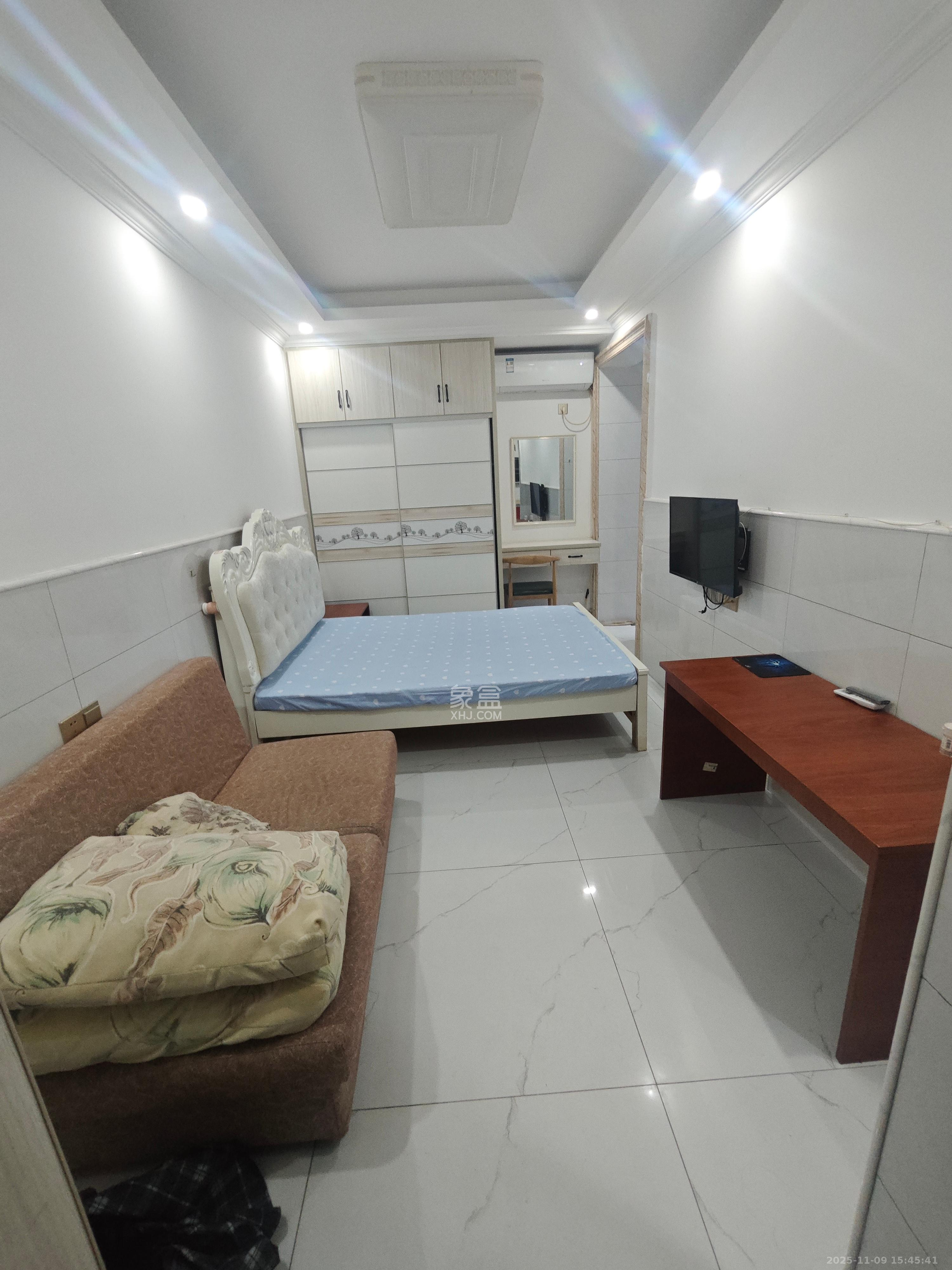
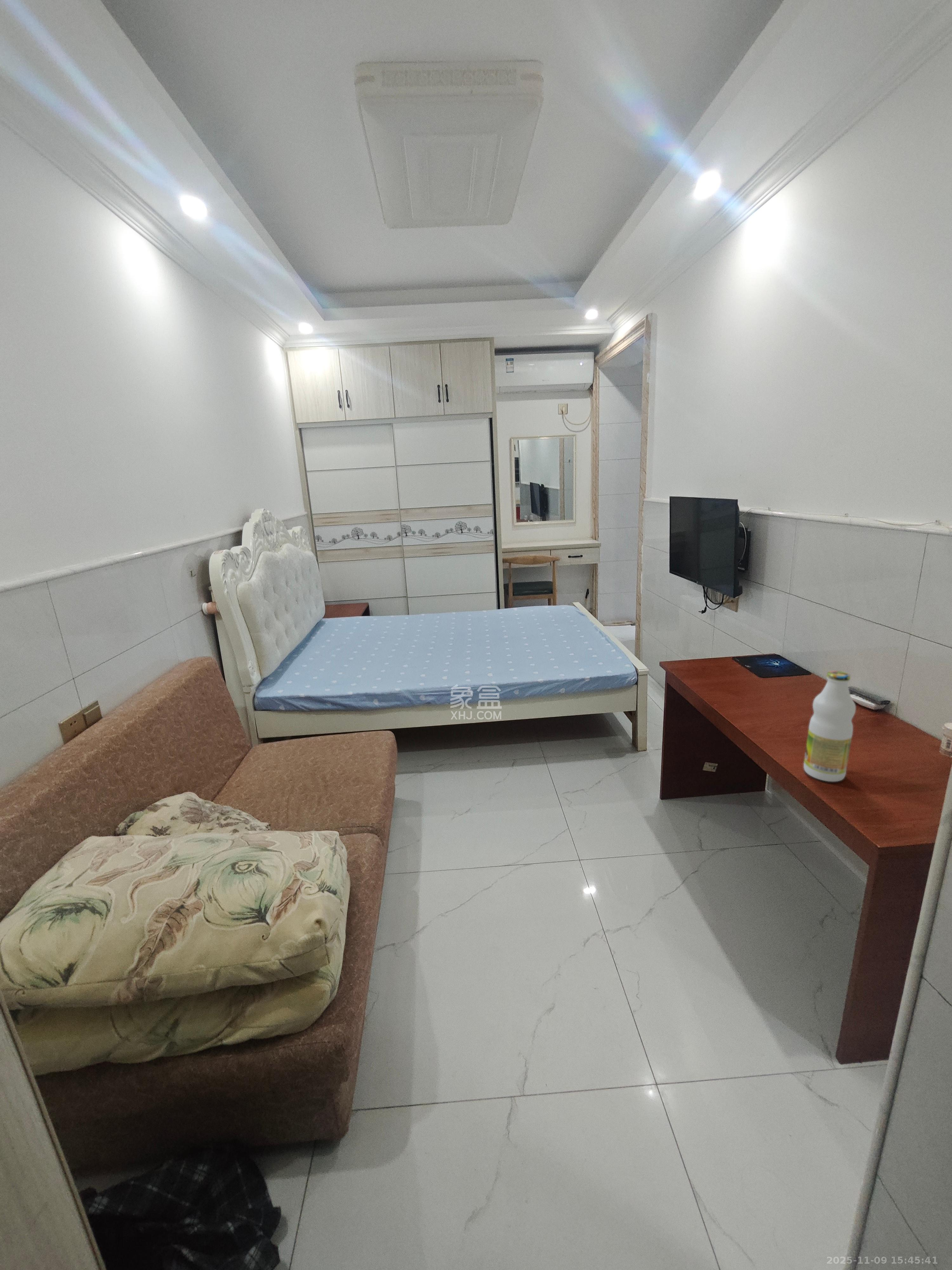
+ bottle [803,670,856,782]
